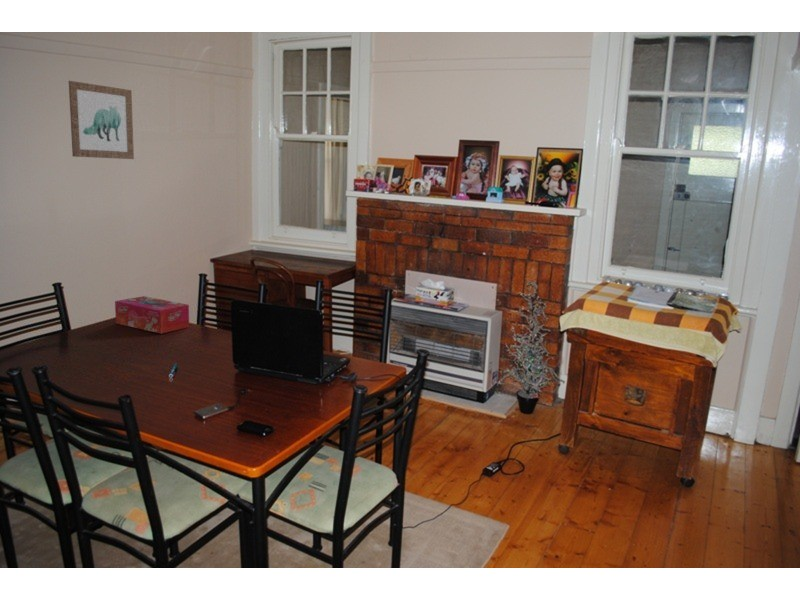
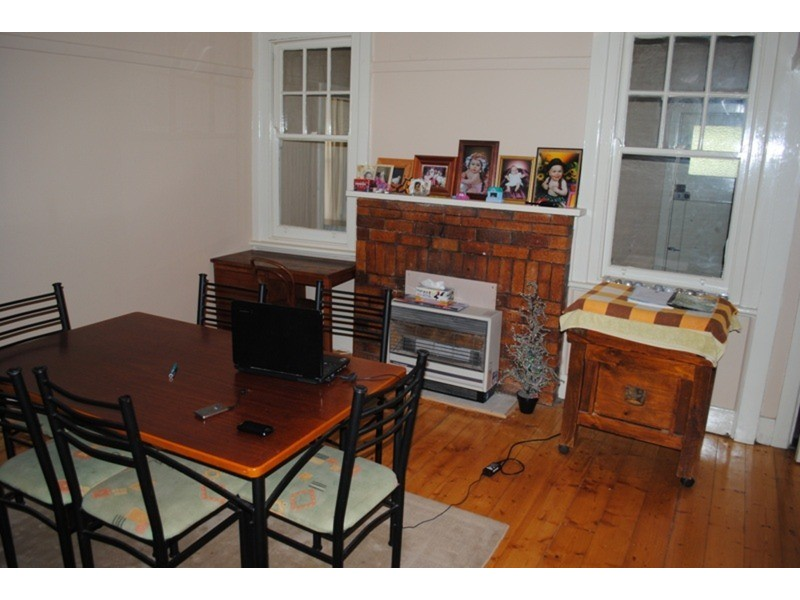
- tissue box [114,295,190,335]
- wall art [68,80,135,160]
